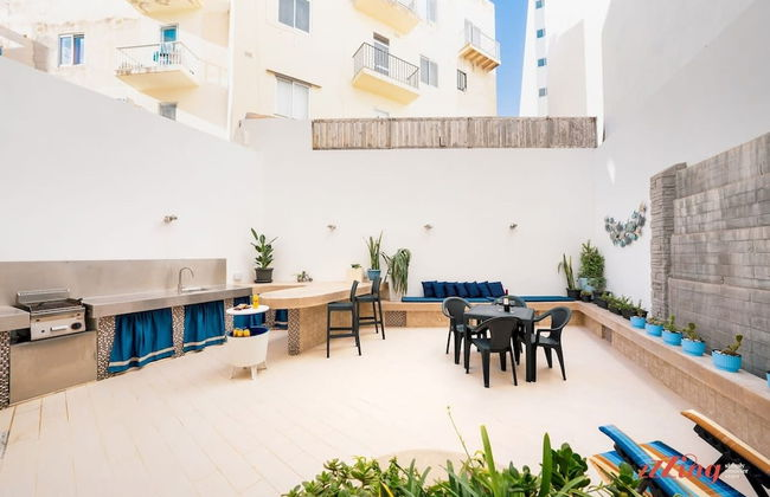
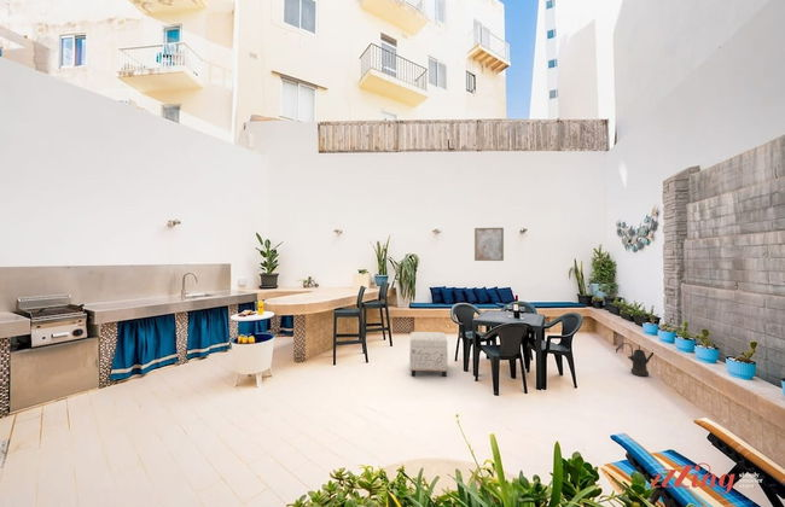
+ ottoman [408,331,449,378]
+ watering can [615,342,655,377]
+ wall art [473,227,505,262]
